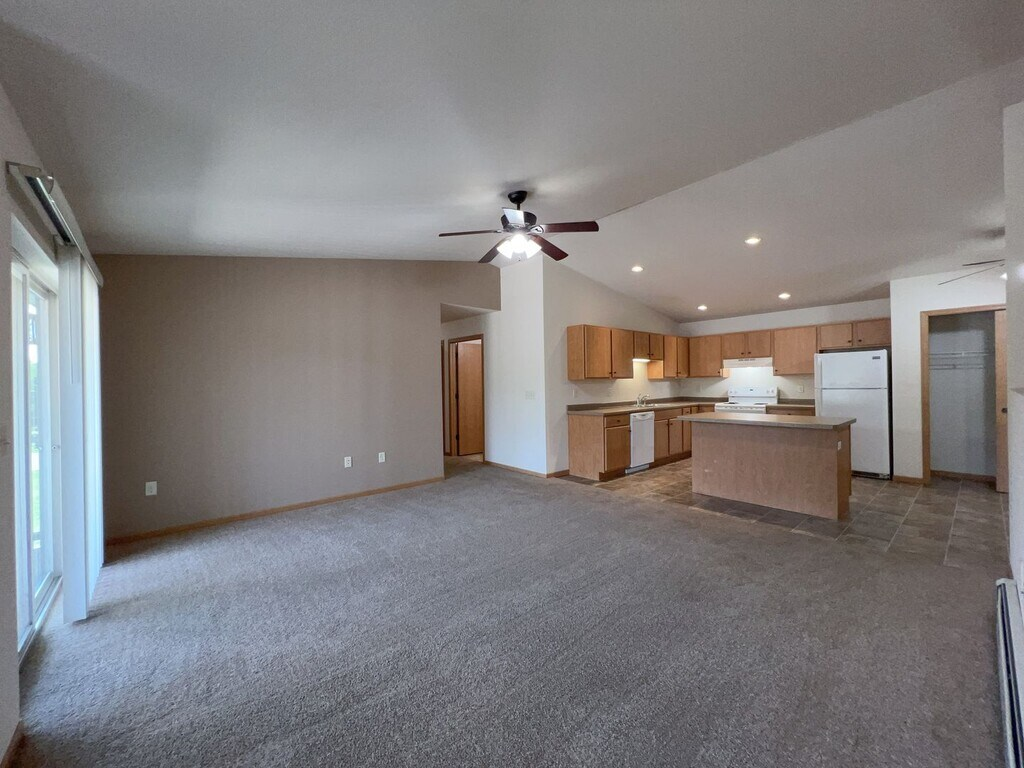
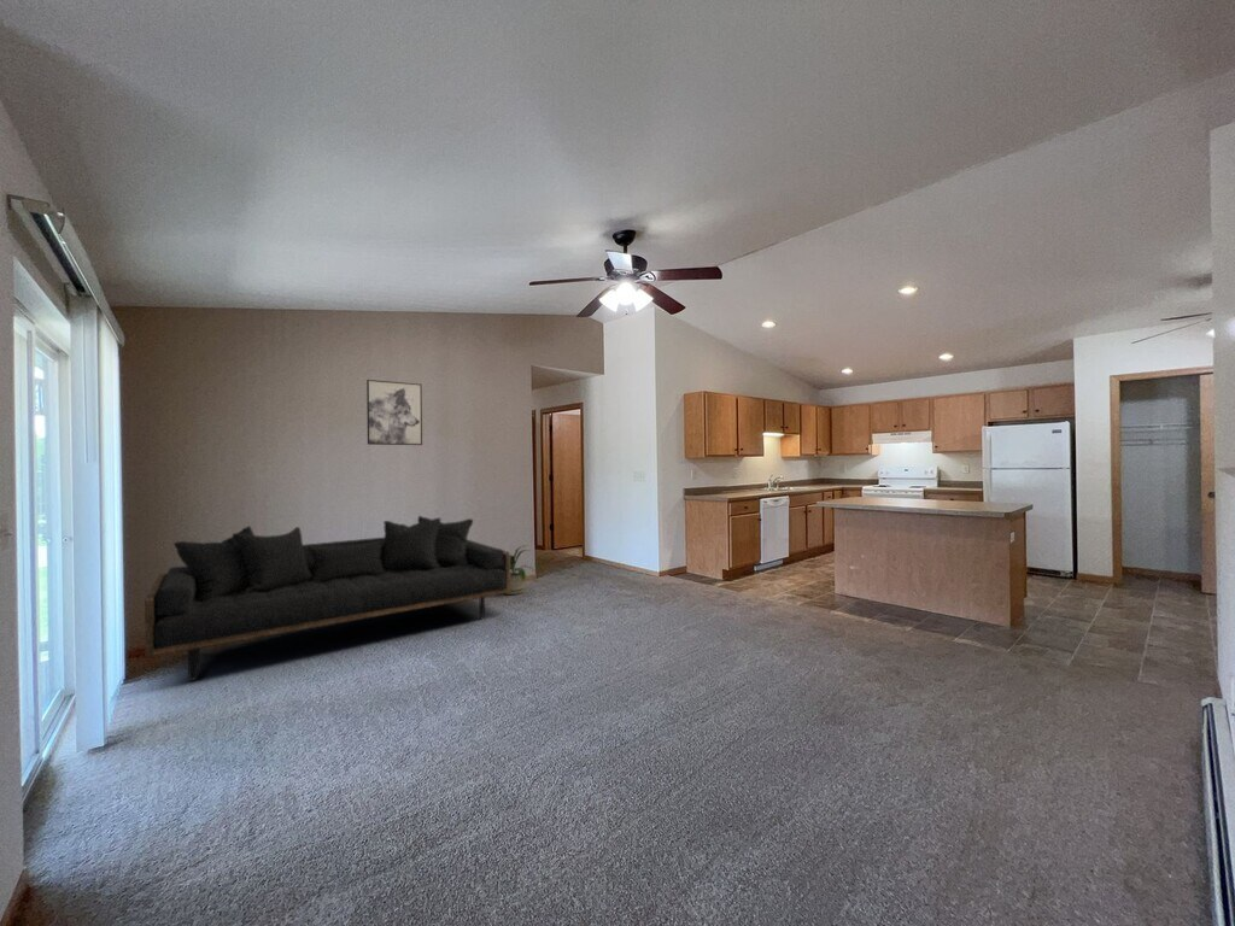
+ house plant [503,544,539,596]
+ sofa [144,514,511,682]
+ wall art [365,379,423,446]
